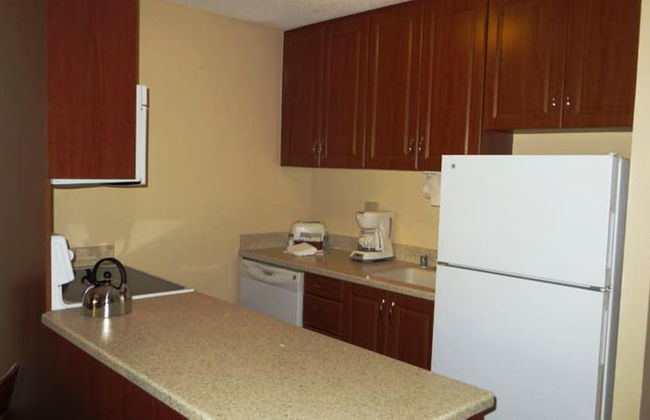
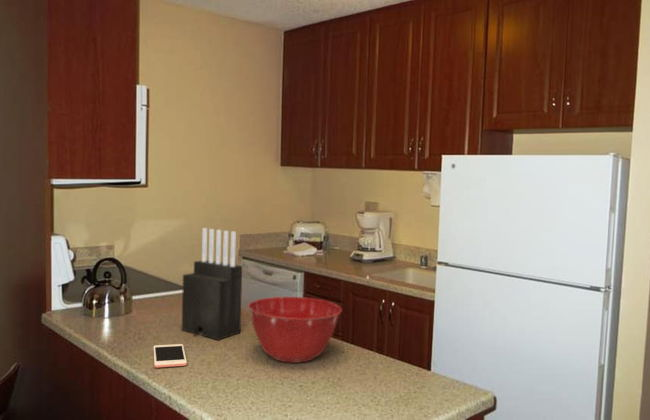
+ mixing bowl [247,296,343,364]
+ cell phone [153,343,188,368]
+ knife block [181,227,243,341]
